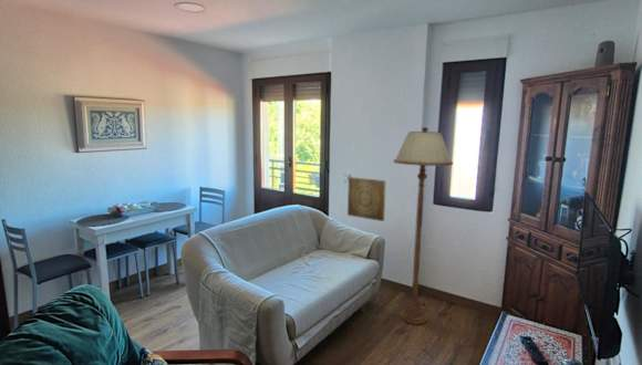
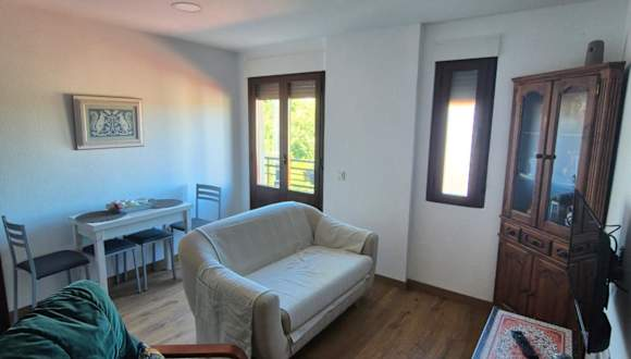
- floor lamp [393,126,454,325]
- wall art [346,176,387,222]
